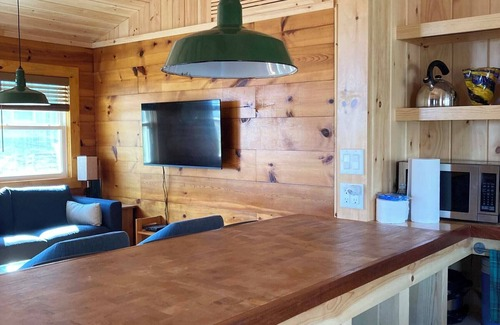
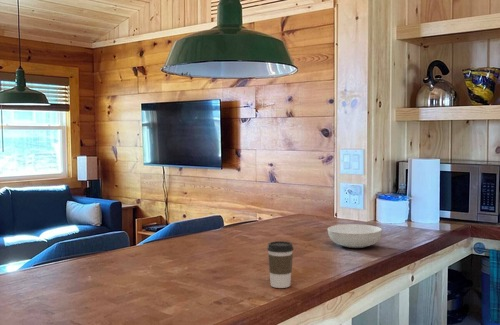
+ serving bowl [327,223,383,249]
+ coffee cup [266,240,295,289]
